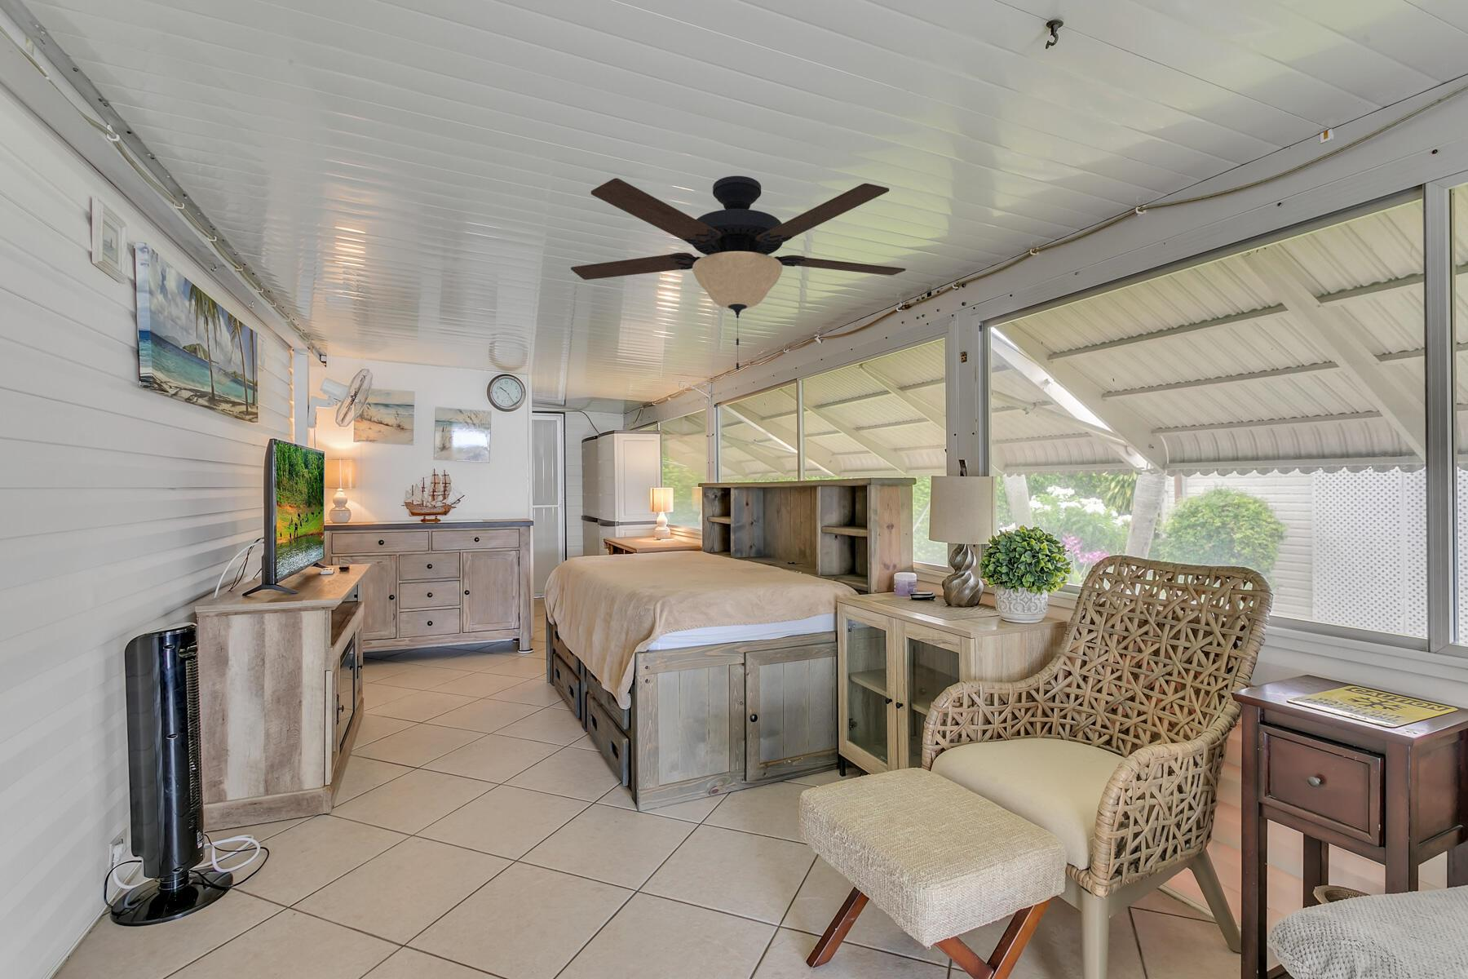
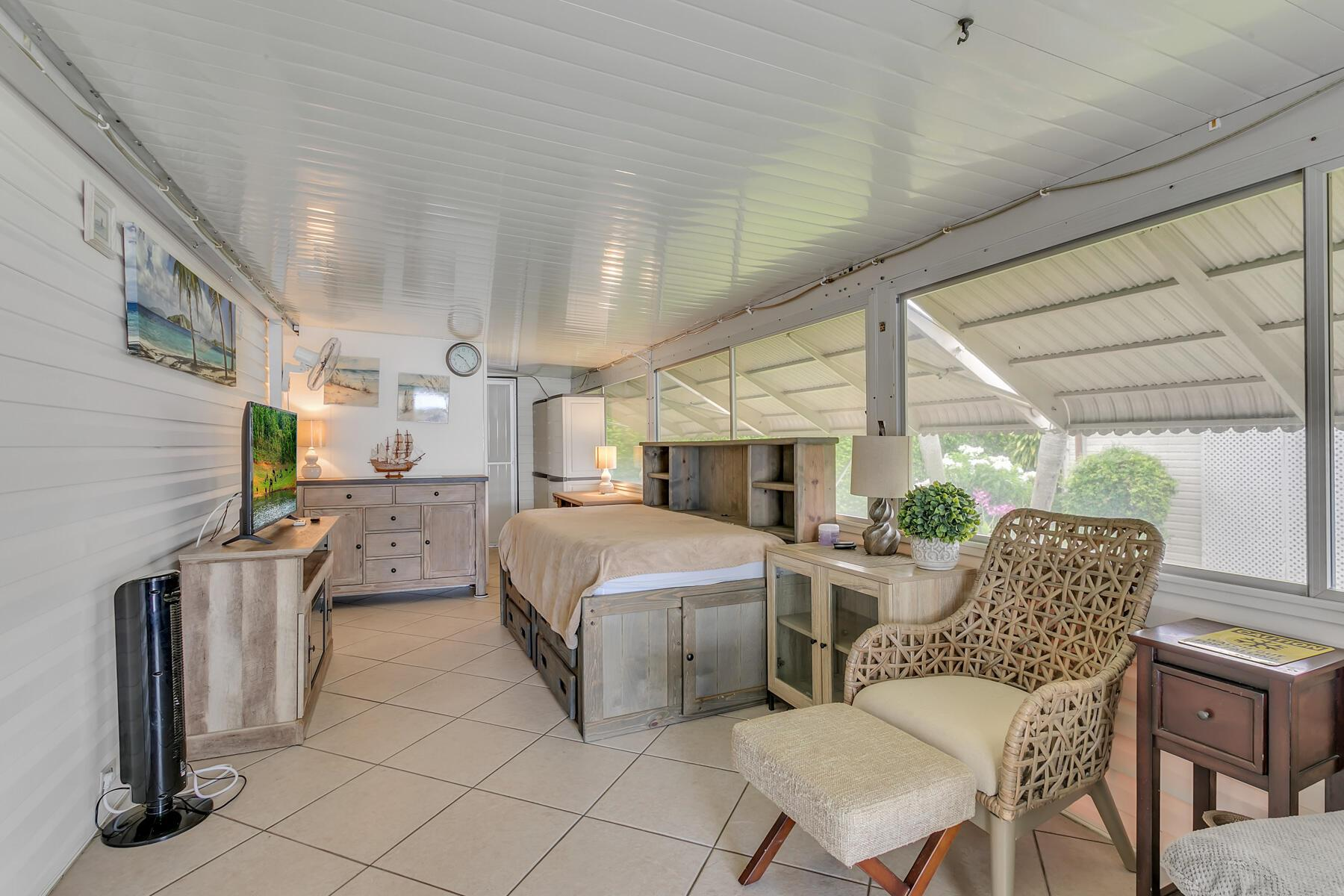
- ceiling fan [570,176,907,370]
